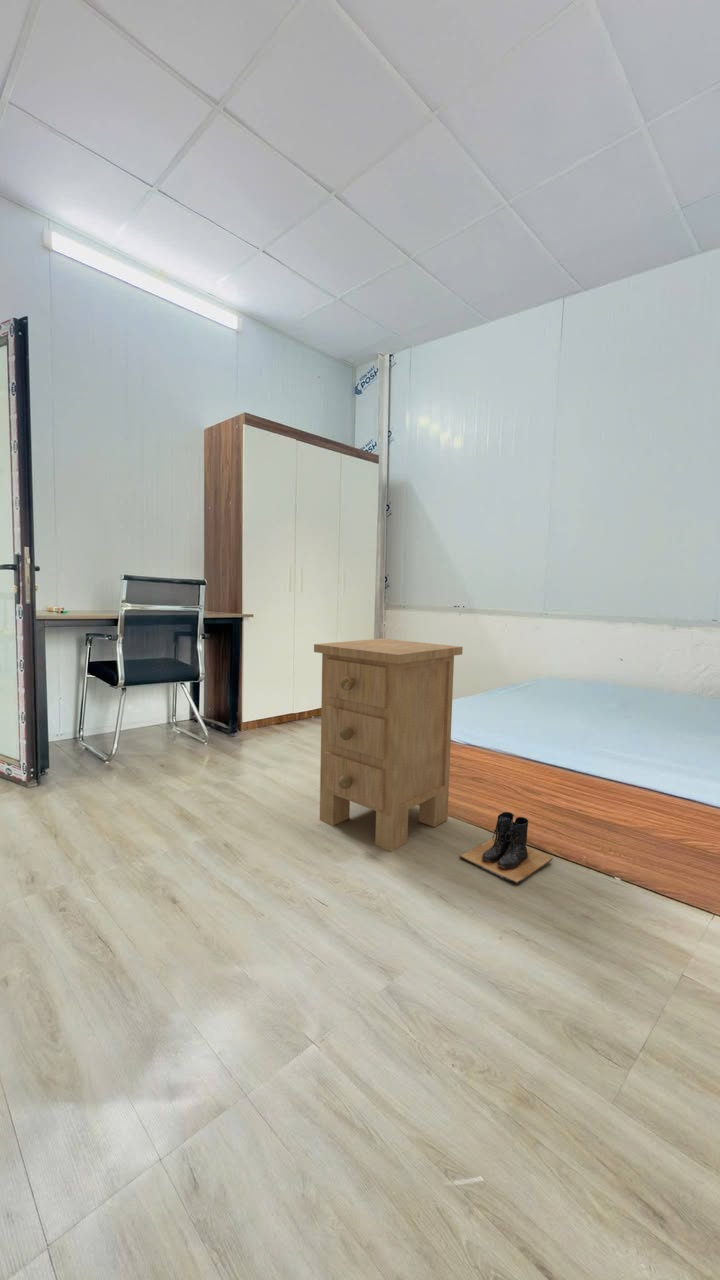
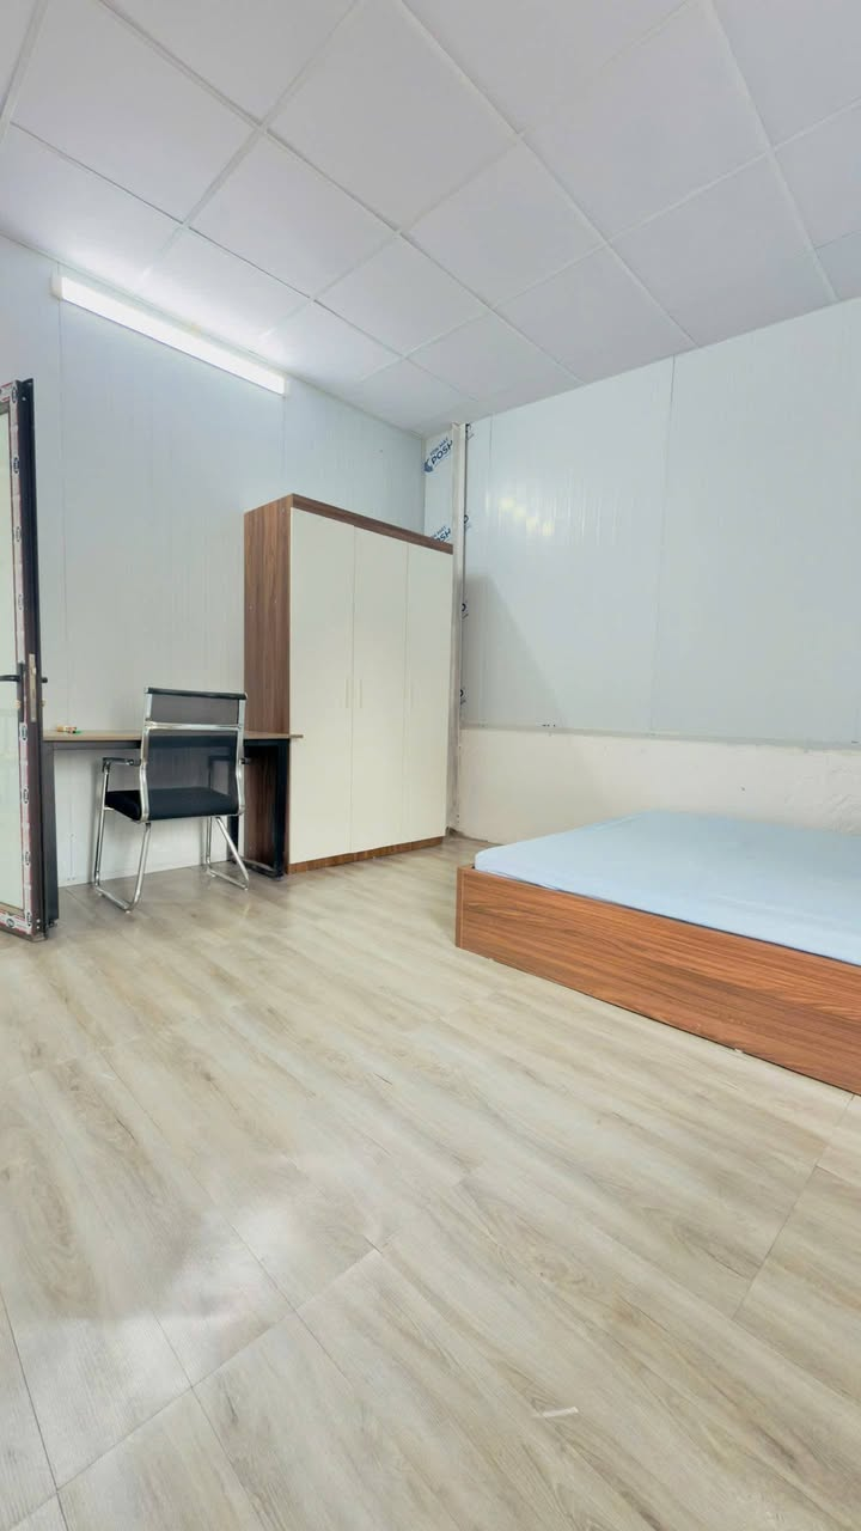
- boots [459,811,554,885]
- nightstand [313,638,464,853]
